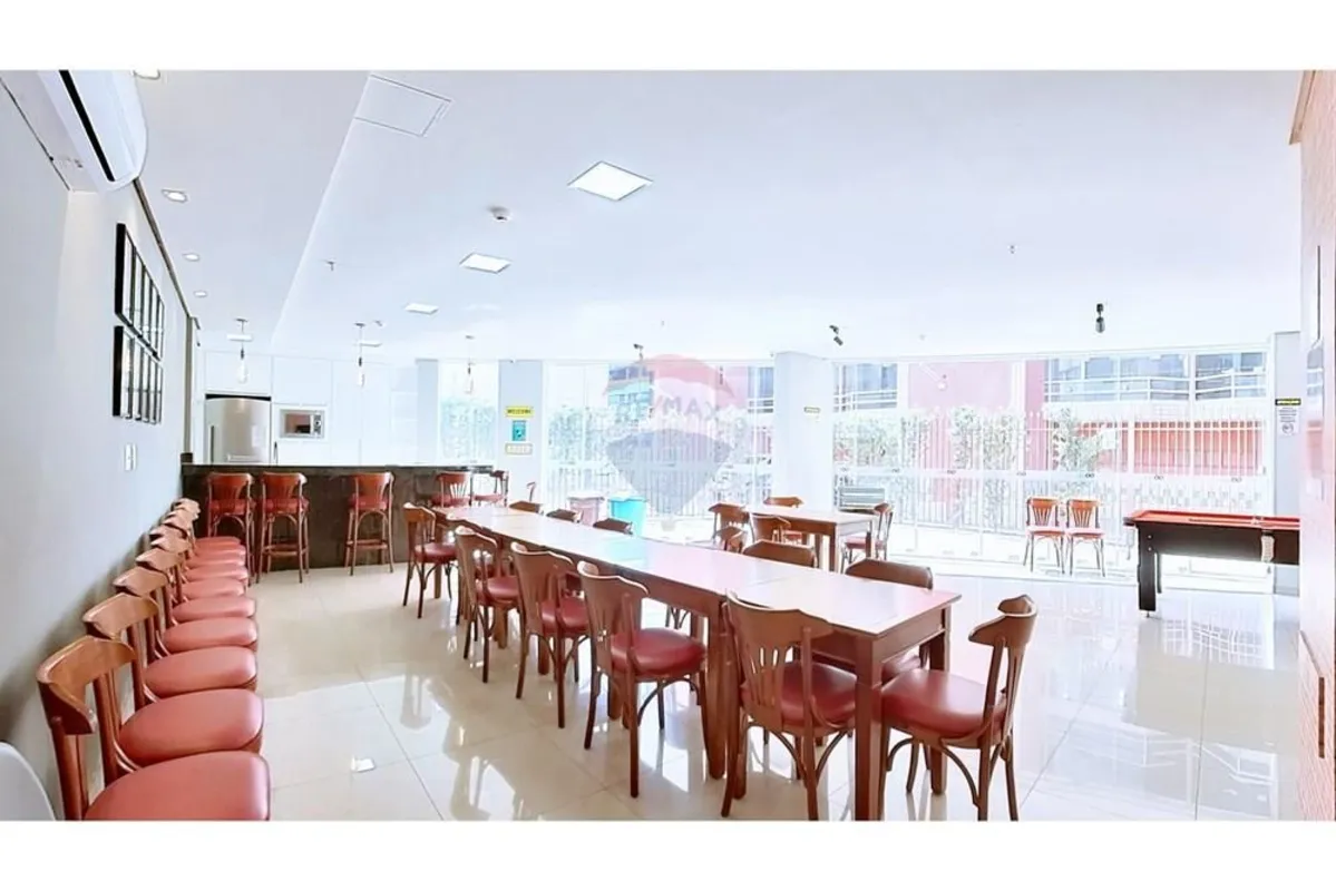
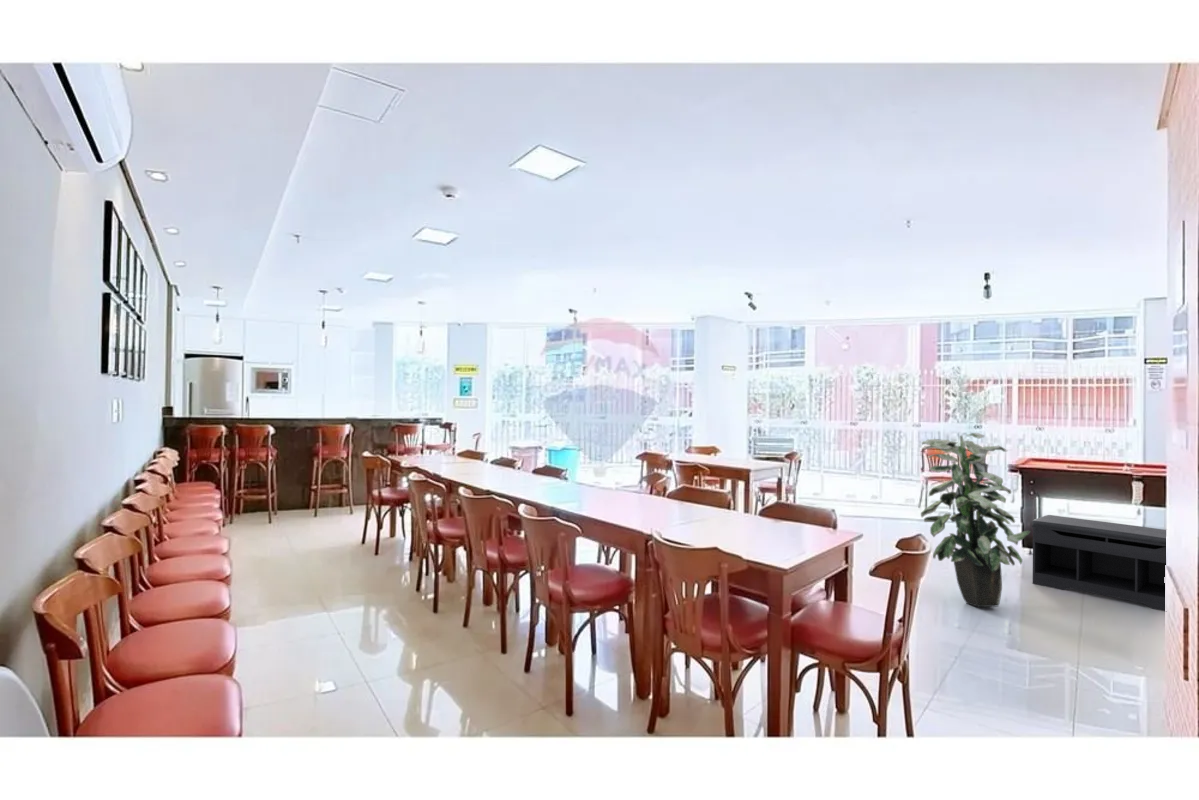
+ bench [1031,514,1167,612]
+ indoor plant [920,432,1032,608]
